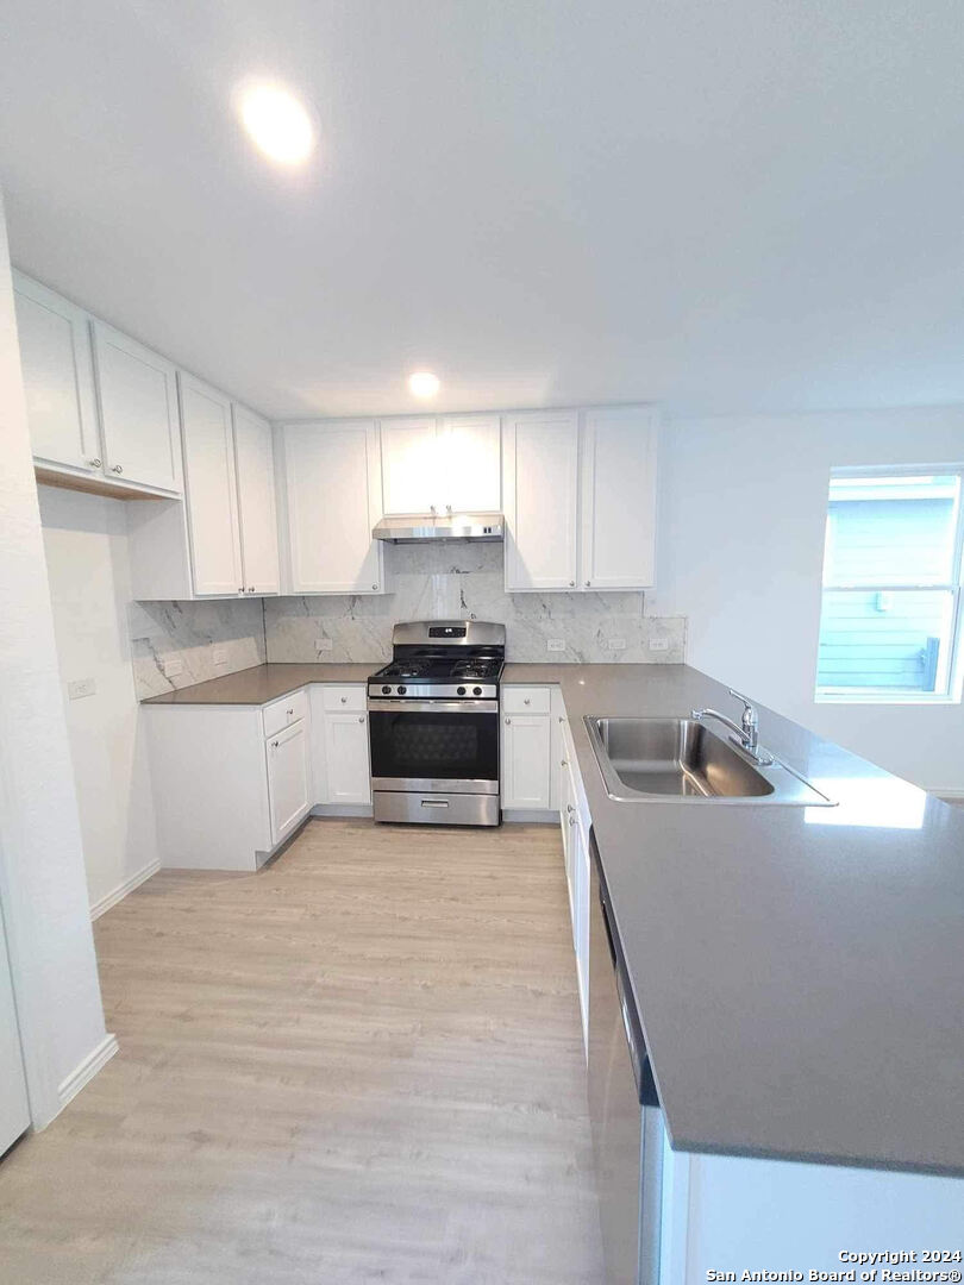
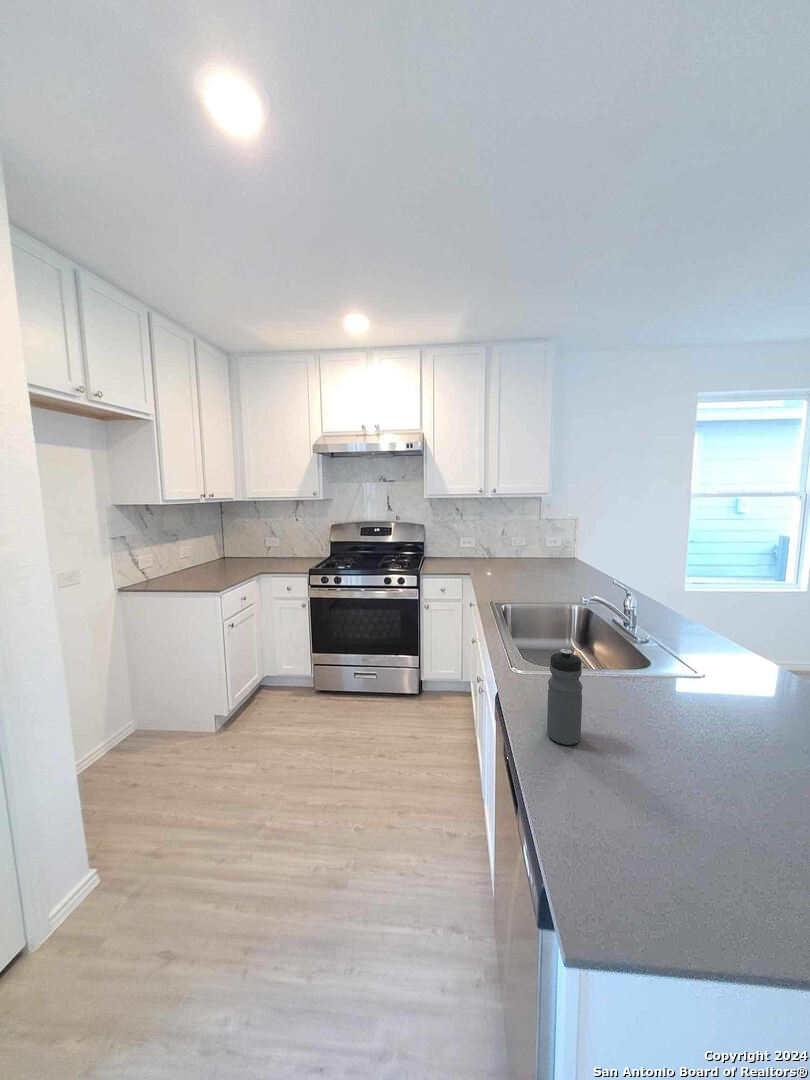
+ water bottle [546,648,583,746]
